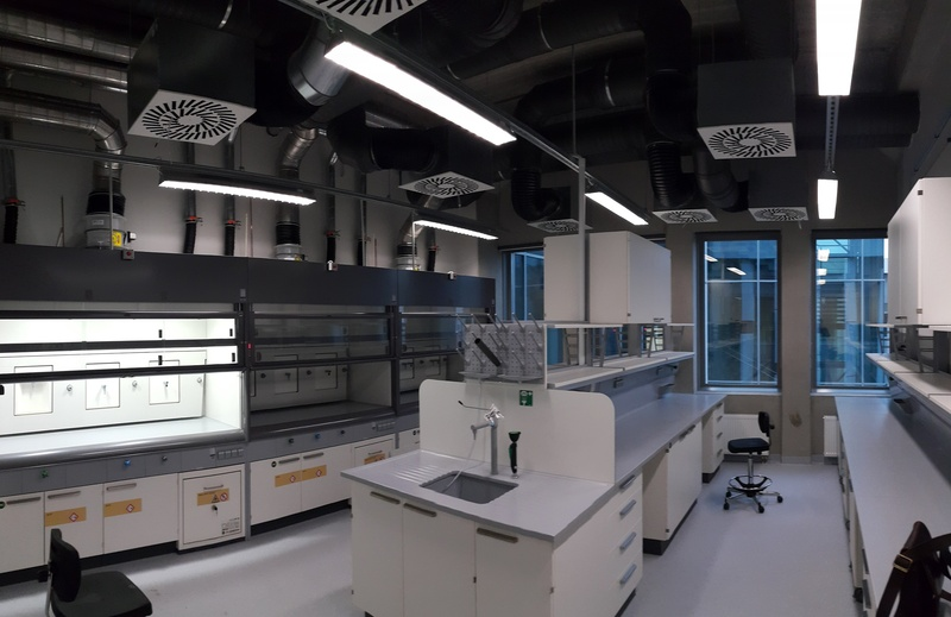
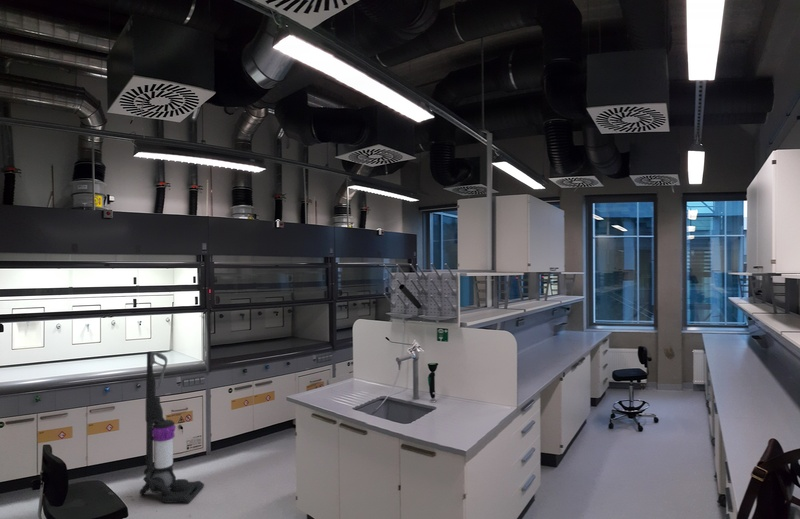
+ vacuum cleaner [139,351,205,504]
